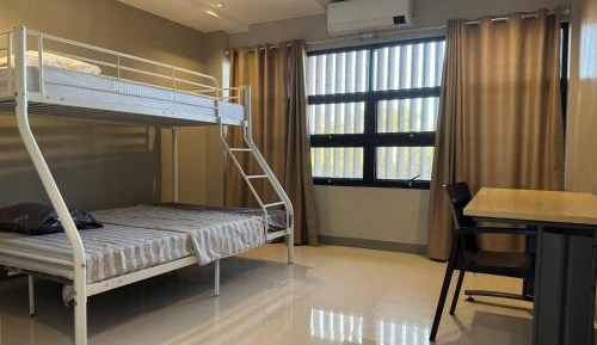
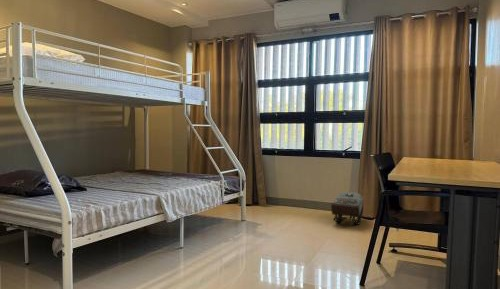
+ backpack [330,191,364,226]
